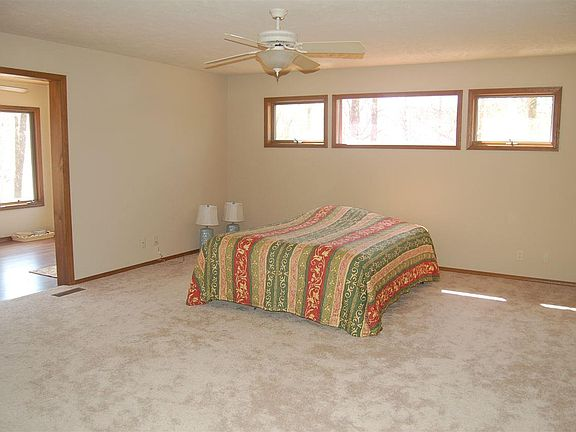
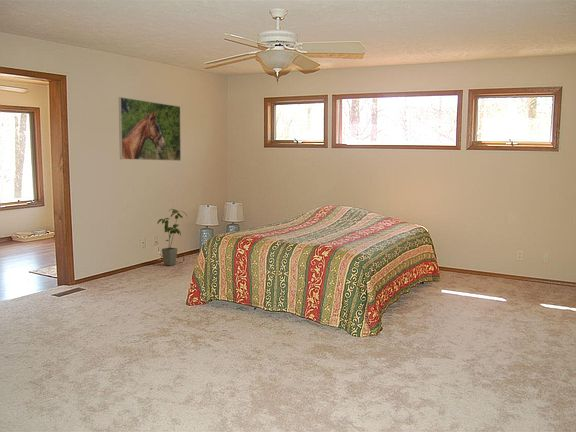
+ house plant [156,208,188,266]
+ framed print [118,96,182,162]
